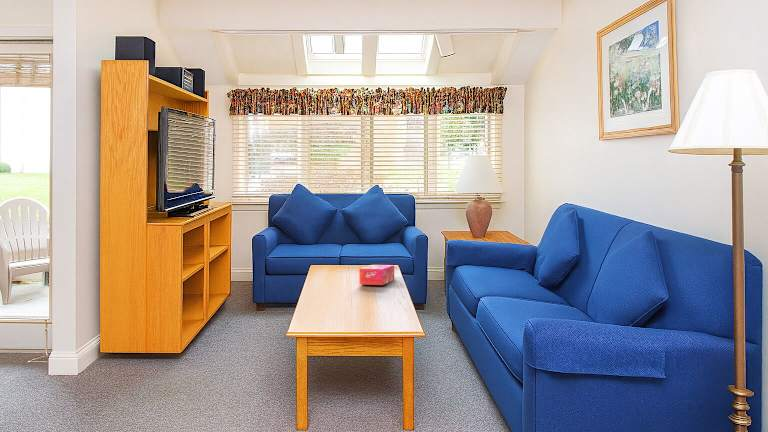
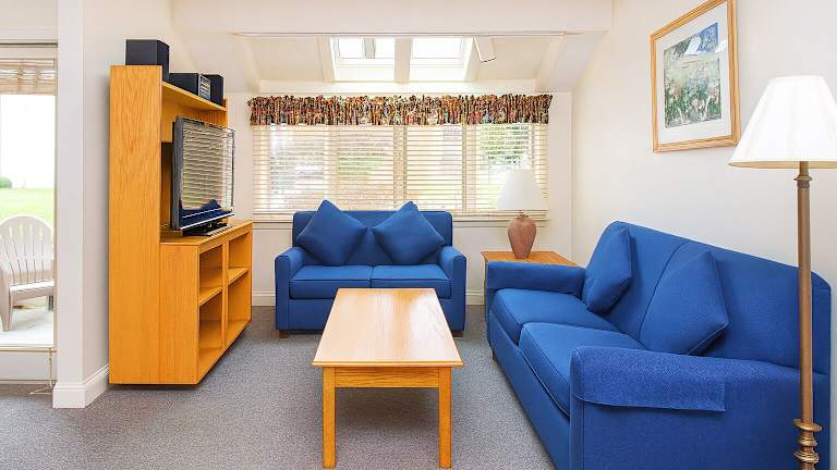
- tissue box [359,264,395,286]
